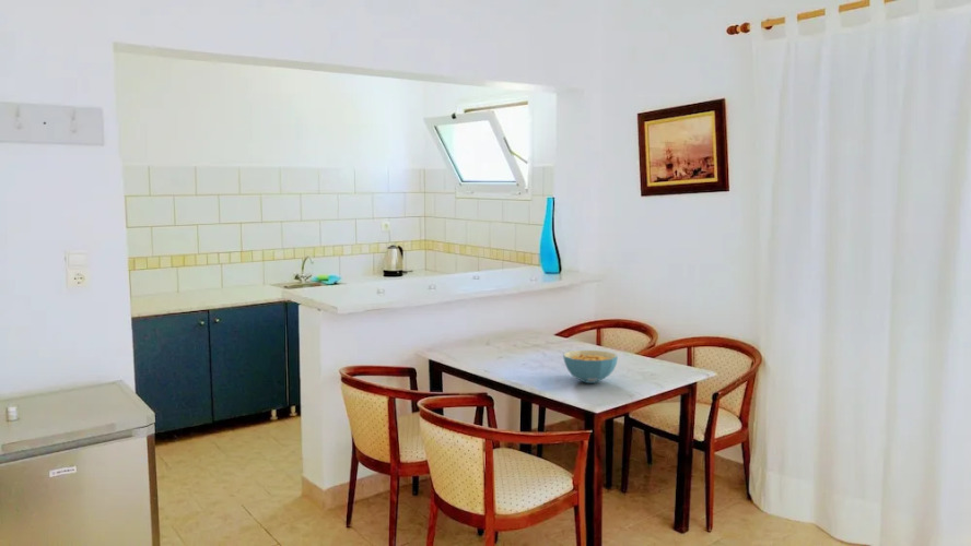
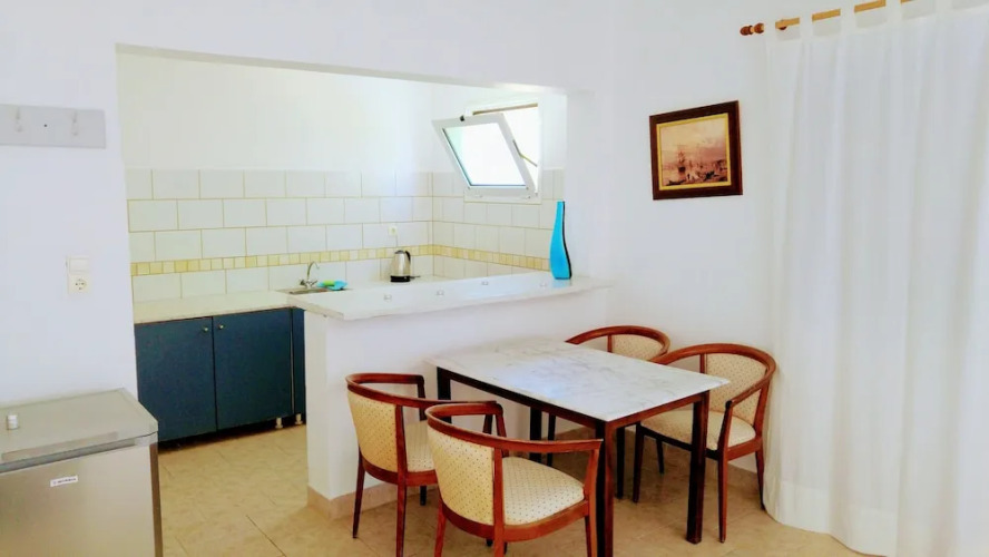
- cereal bowl [562,349,619,384]
